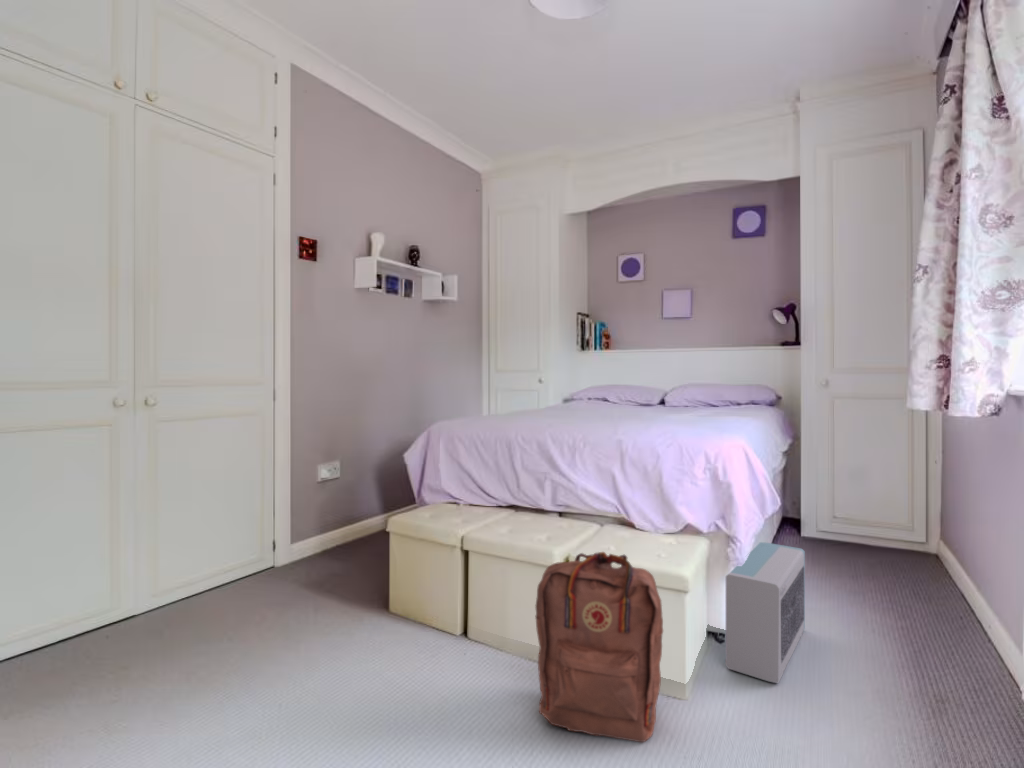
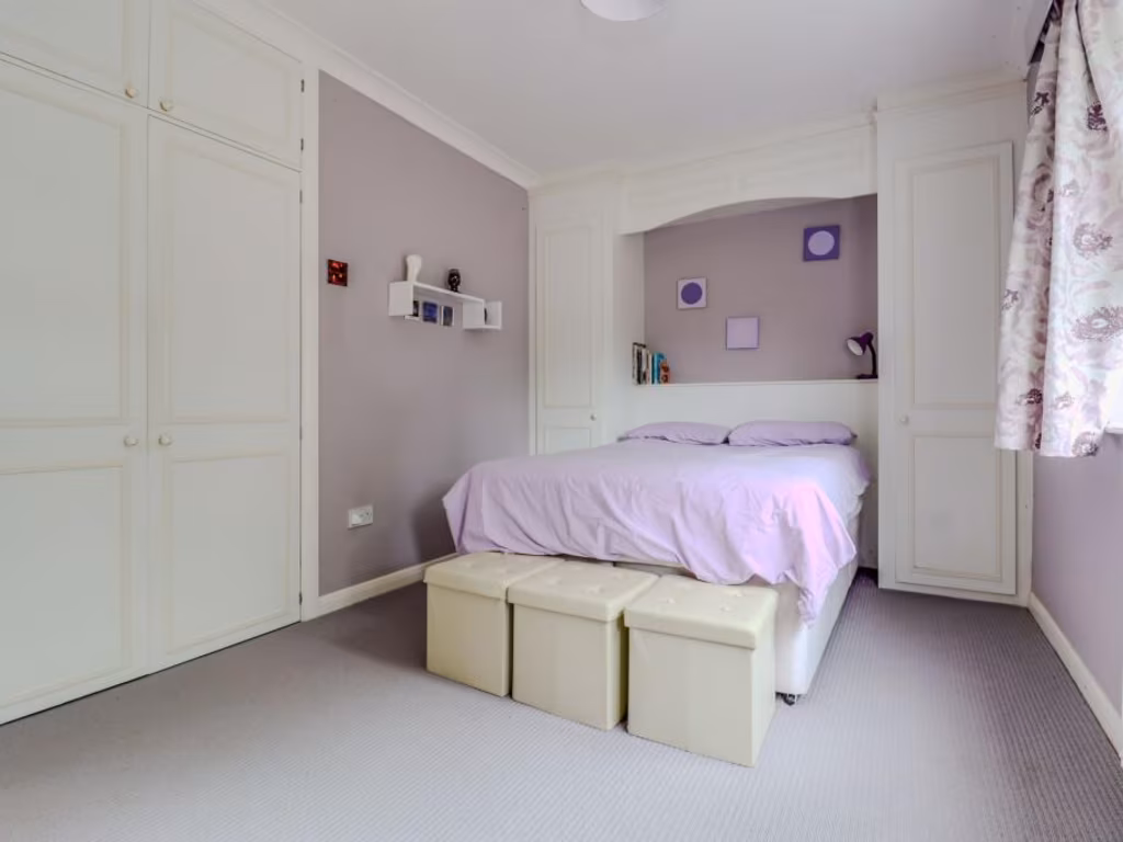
- air purifier [725,541,806,684]
- backpack [534,551,664,743]
